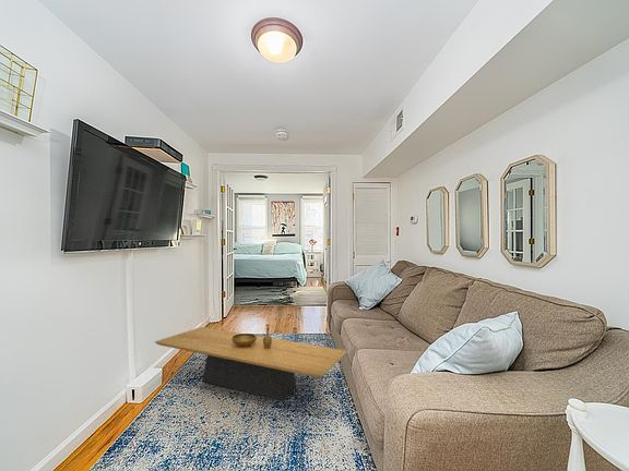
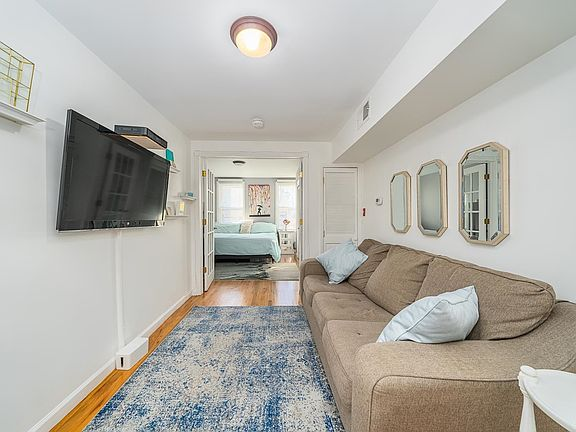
- decorative bowl [232,323,272,349]
- coffee table [154,326,347,402]
